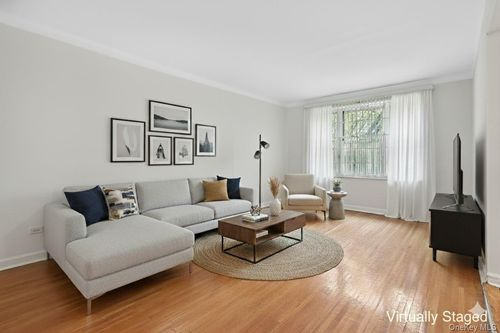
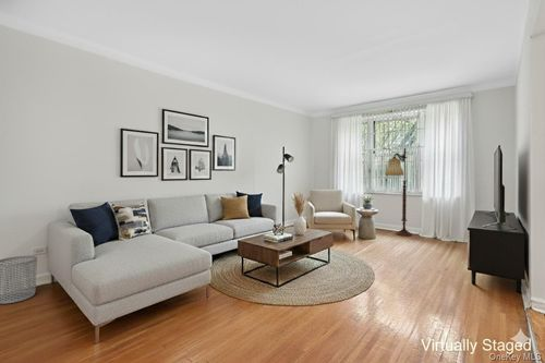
+ waste bin [0,254,38,305]
+ floor lamp [384,147,413,238]
